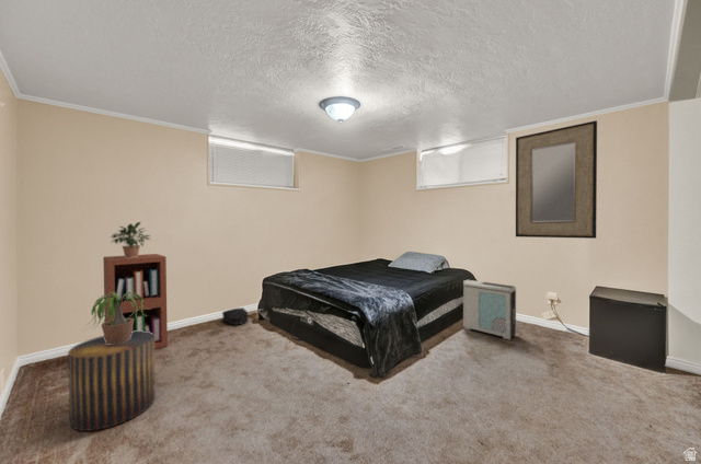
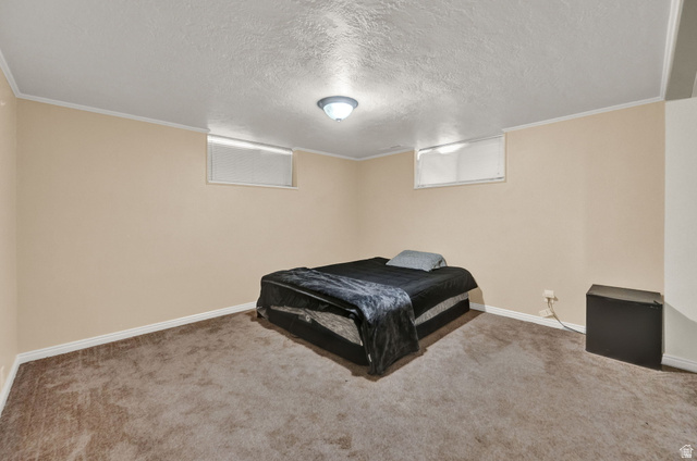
- potted plant [84,292,151,344]
- air purifier [462,279,517,340]
- bookshelf [102,253,169,350]
- home mirror [515,119,598,240]
- stool [67,330,157,432]
- potted plant [111,221,151,258]
- backpack [221,306,249,326]
